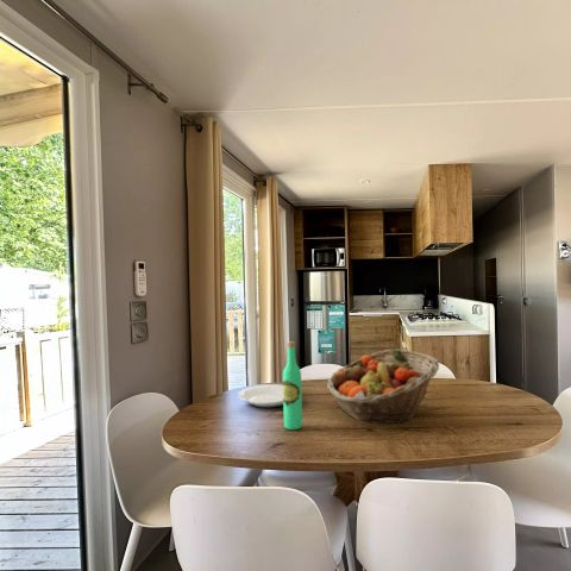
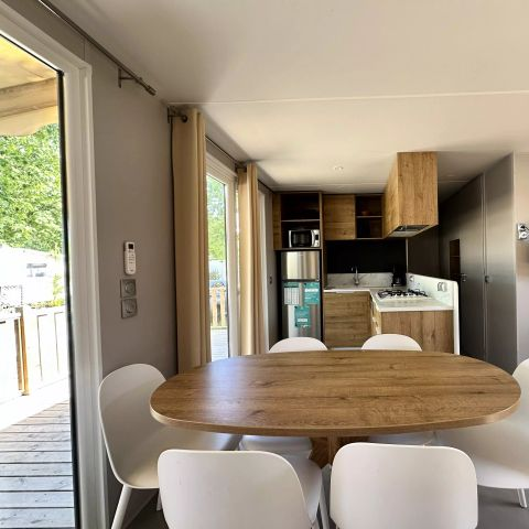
- plate [237,383,283,409]
- fruit basket [326,349,440,425]
- wine bottle [282,340,303,431]
